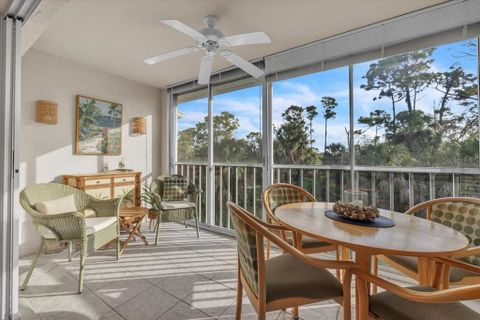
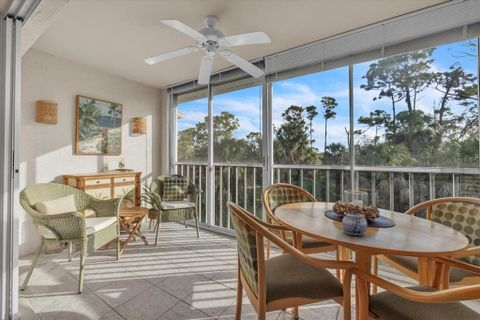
+ teapot [341,210,368,236]
